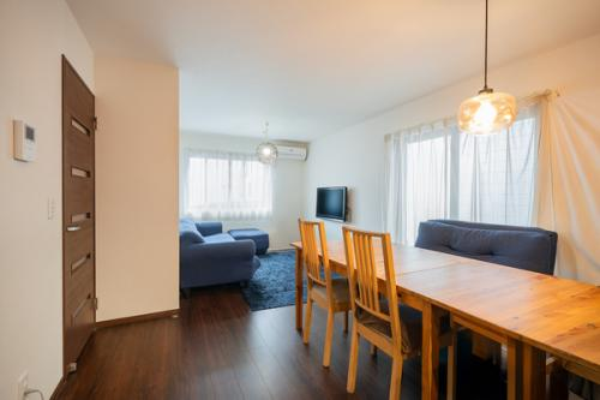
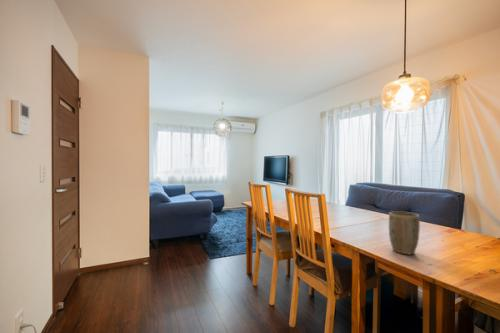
+ plant pot [388,210,421,256]
